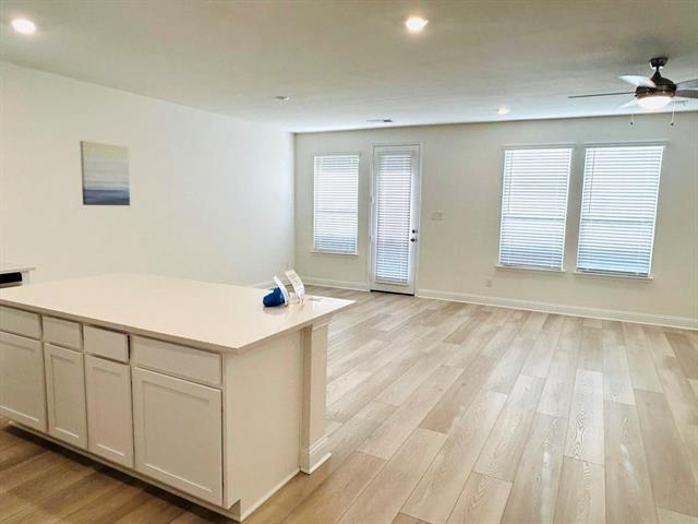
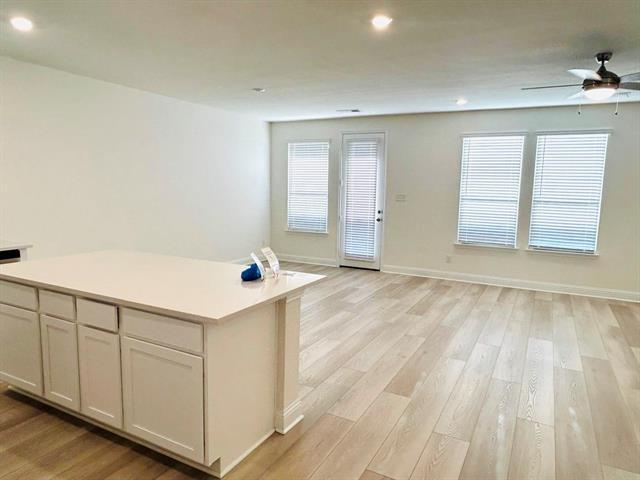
- wall art [79,140,131,206]
